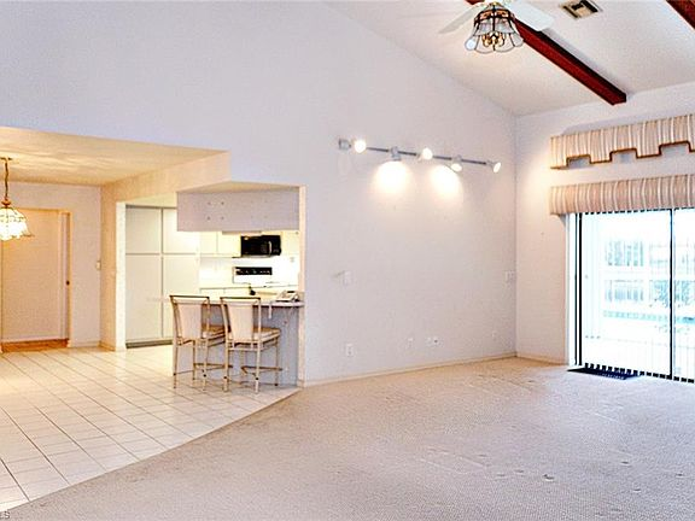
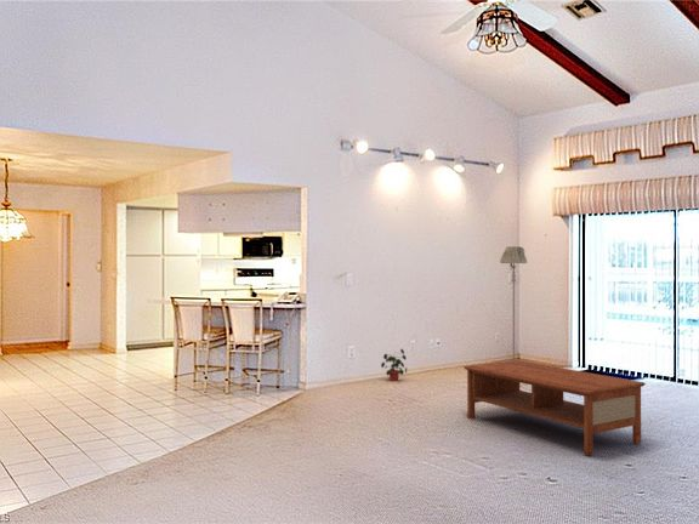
+ potted plant [380,348,408,382]
+ floor lamp [499,245,528,361]
+ coffee table [462,359,647,456]
